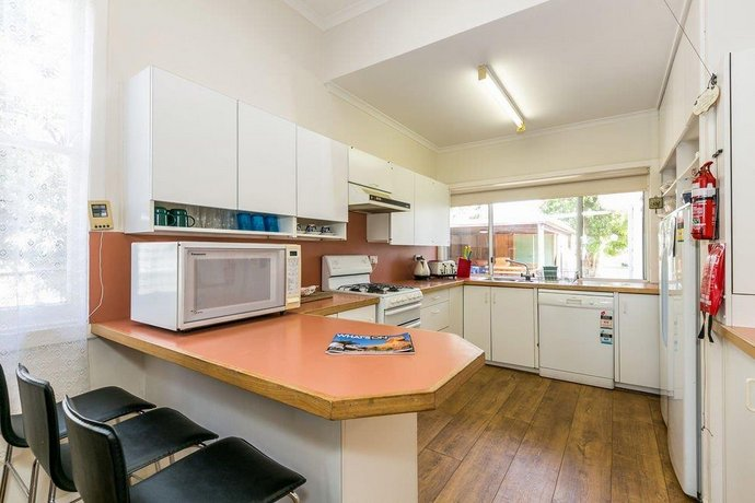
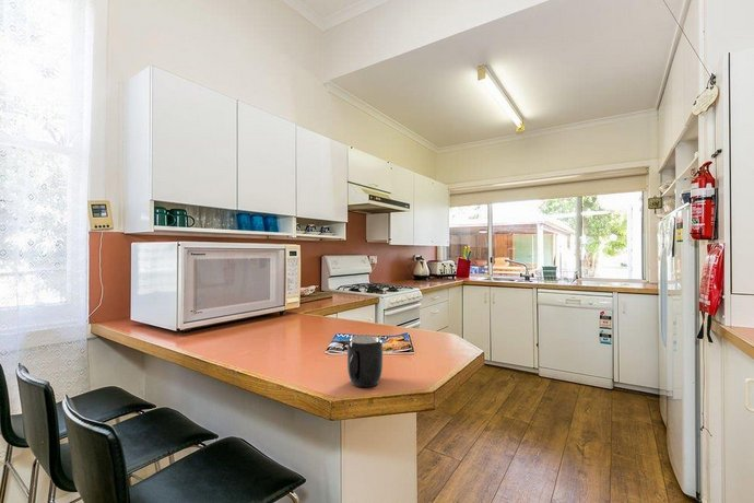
+ mug [346,335,384,388]
